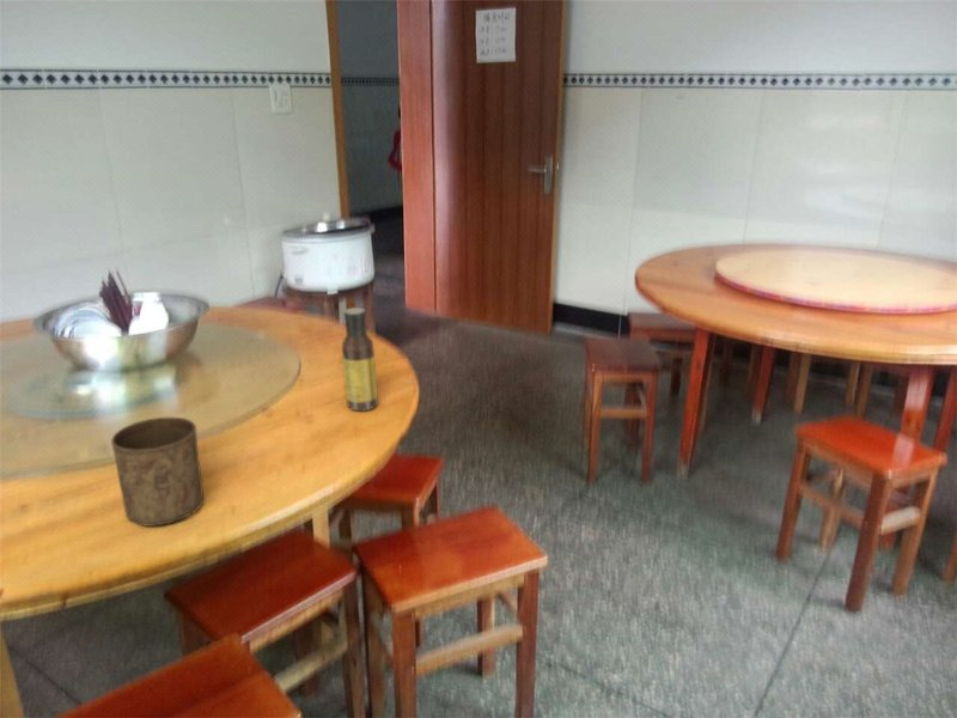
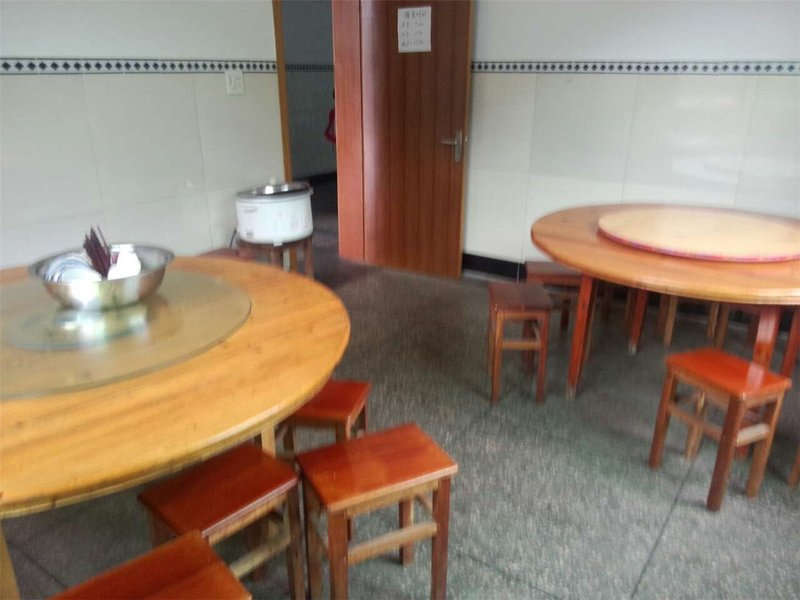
- sauce bottle [341,306,379,413]
- cup [110,416,205,528]
